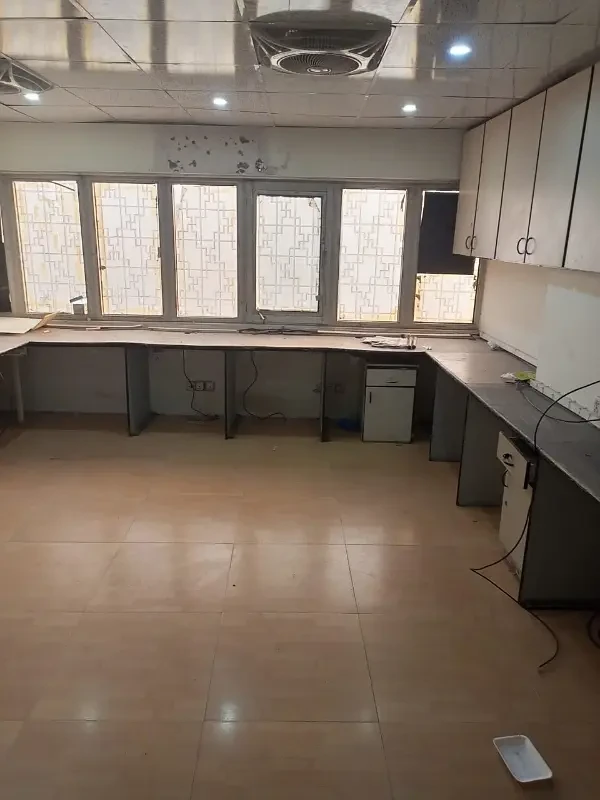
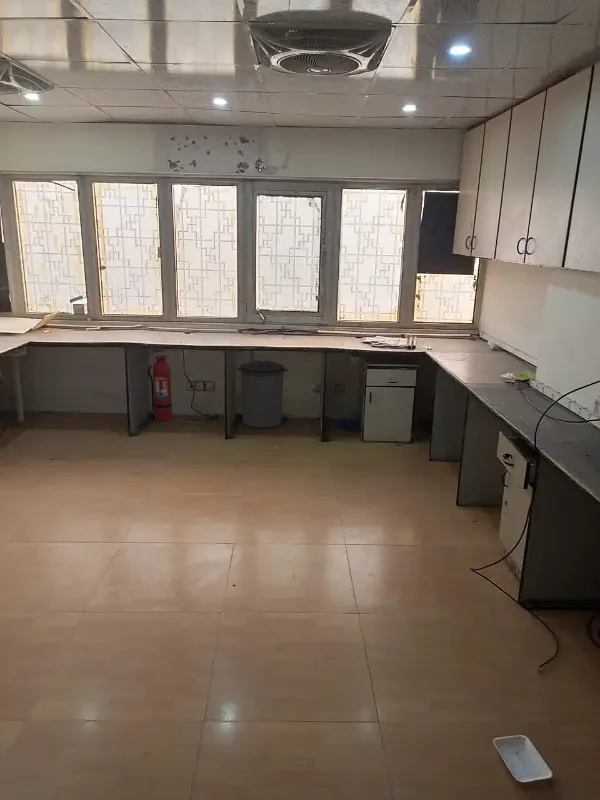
+ trash can [236,359,289,429]
+ fire extinguisher [147,355,173,422]
